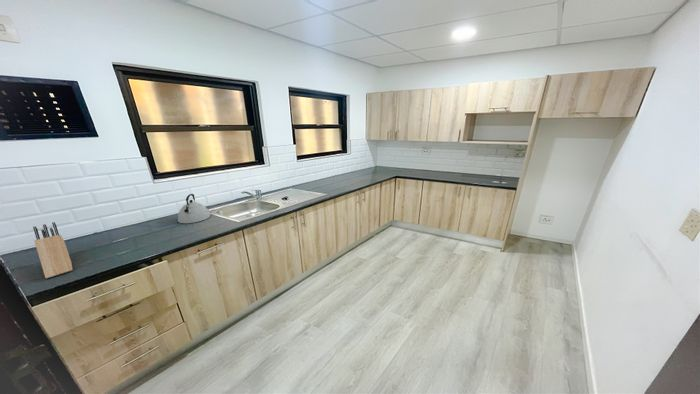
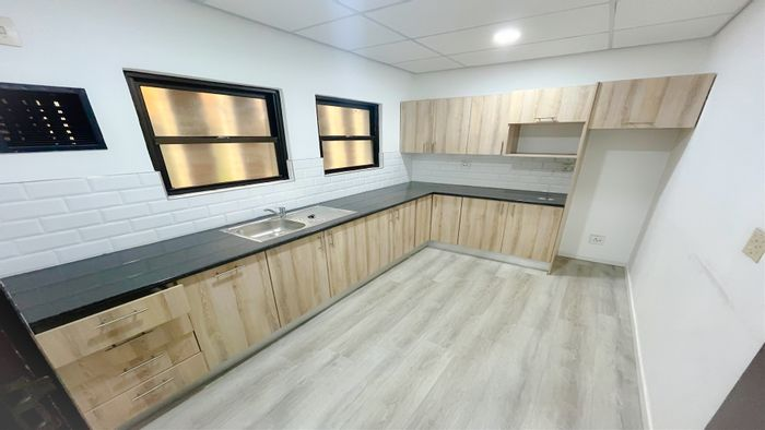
- kettle [177,193,211,224]
- knife block [32,221,74,279]
